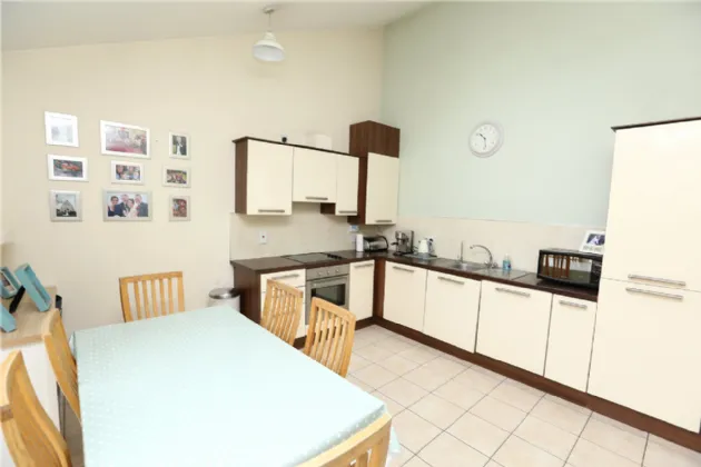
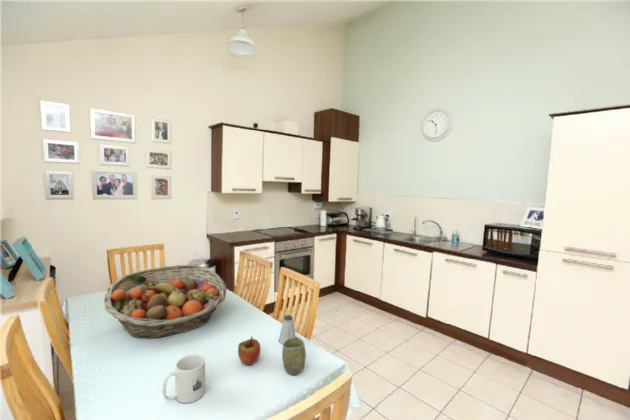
+ fruit basket [103,264,228,340]
+ apple [237,336,262,366]
+ saltshaker [278,314,297,344]
+ mug [162,354,206,404]
+ cup [281,336,307,376]
